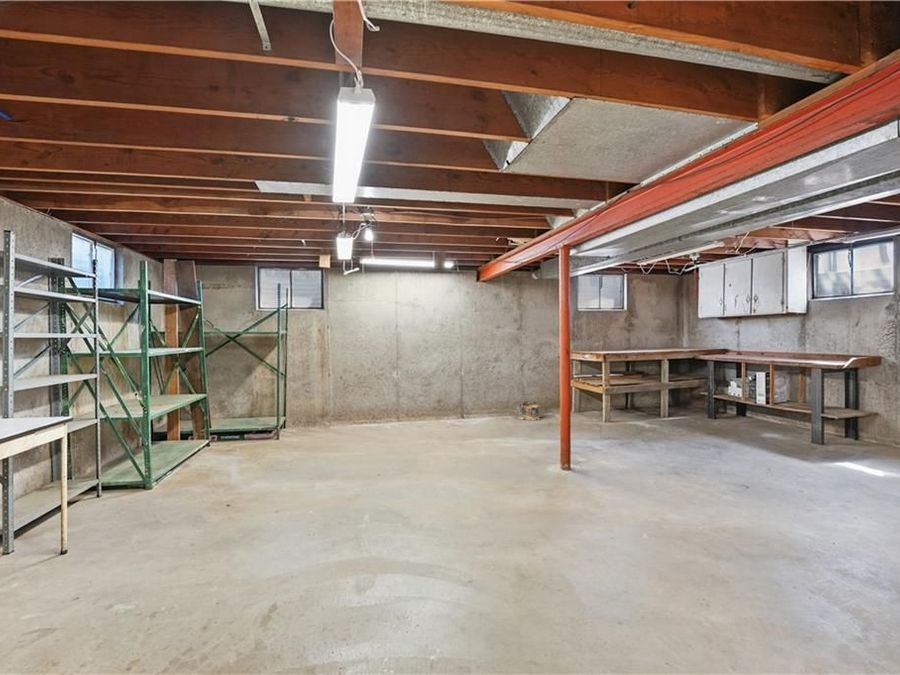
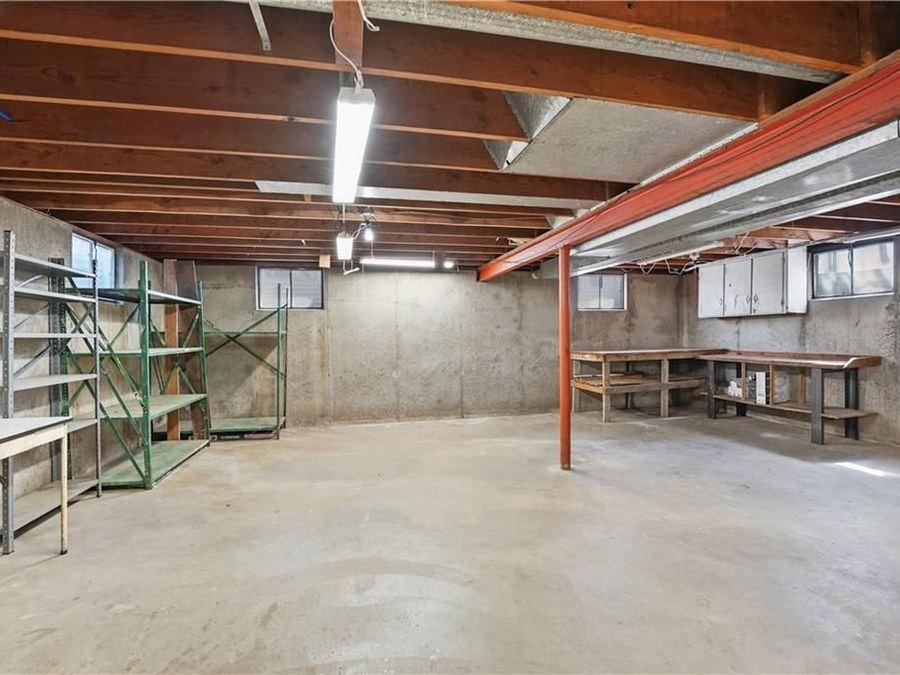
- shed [514,400,543,421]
